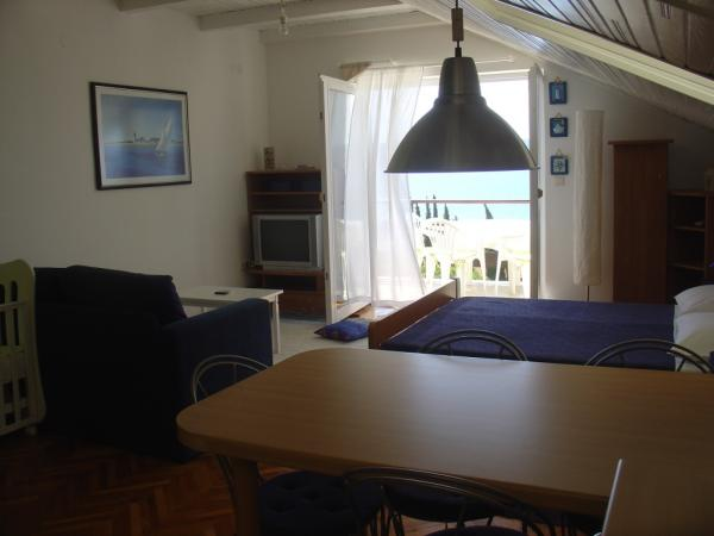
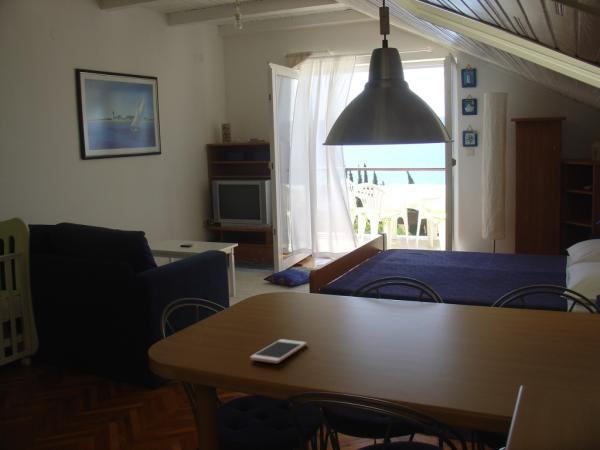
+ cell phone [249,338,308,364]
